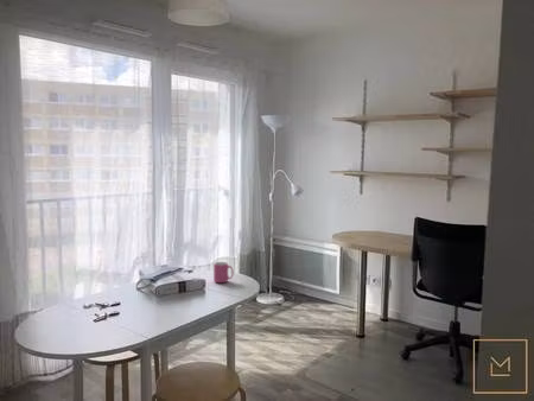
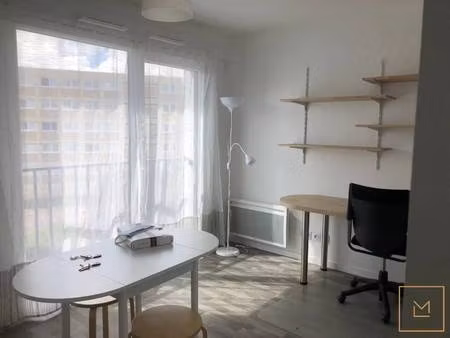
- mug [212,261,235,284]
